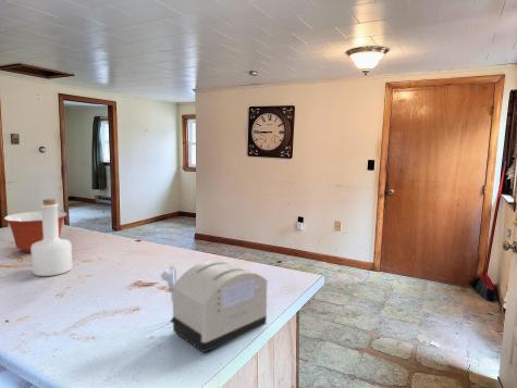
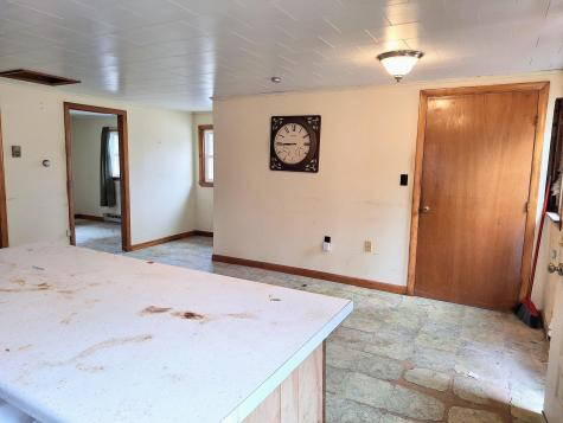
- mixing bowl [3,211,69,254]
- toaster [159,259,268,353]
- bottle [30,198,73,277]
